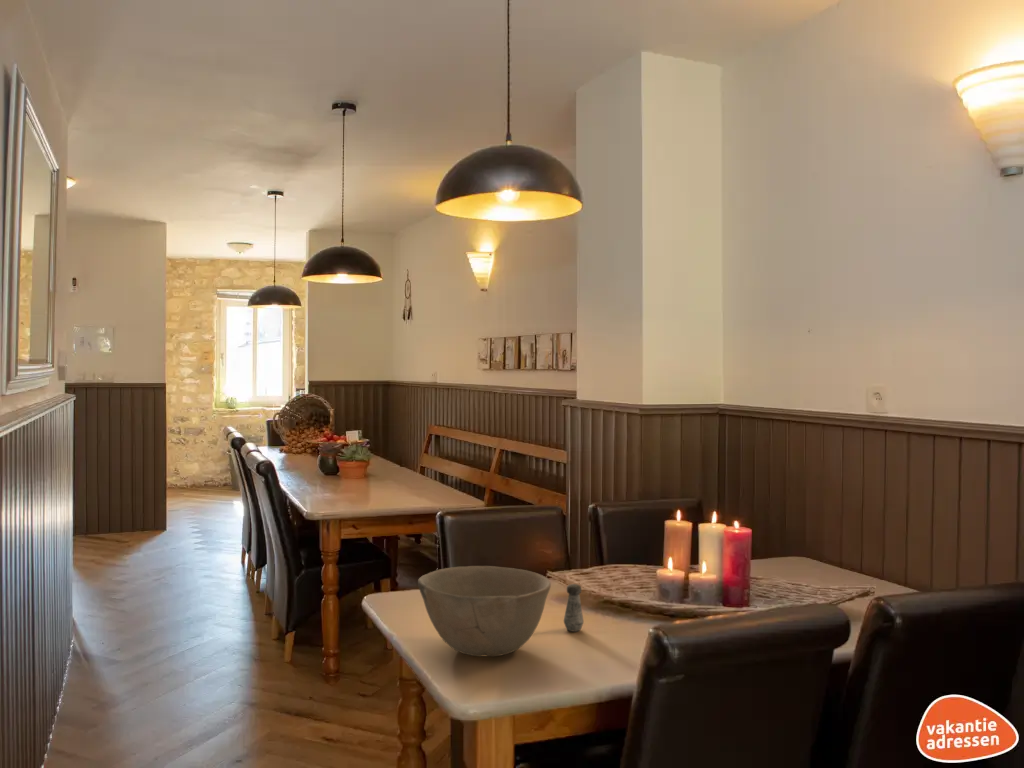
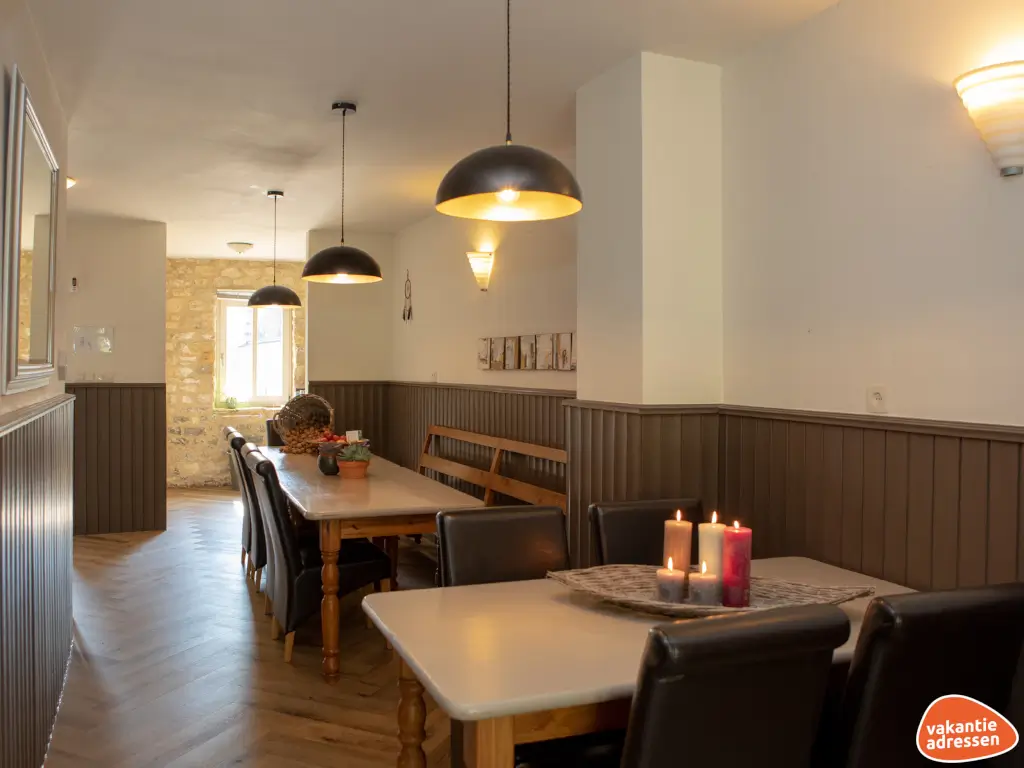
- salt shaker [563,583,585,632]
- bowl [417,565,552,657]
